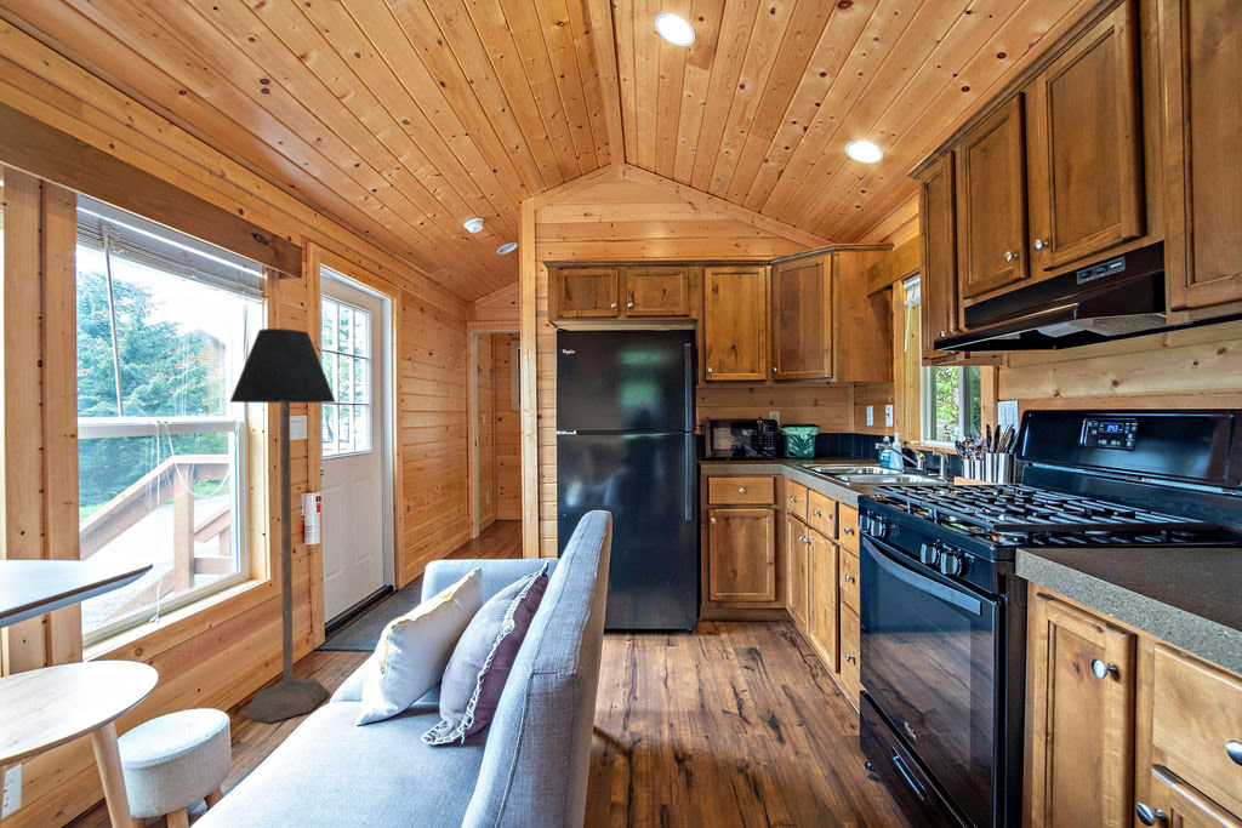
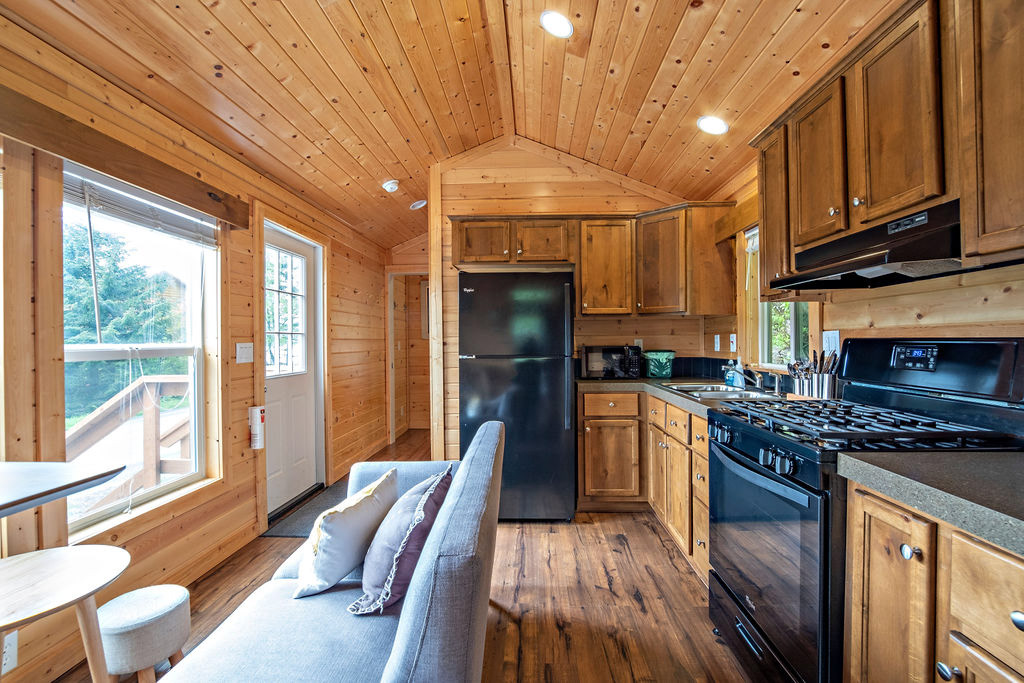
- floor lamp [228,327,337,724]
